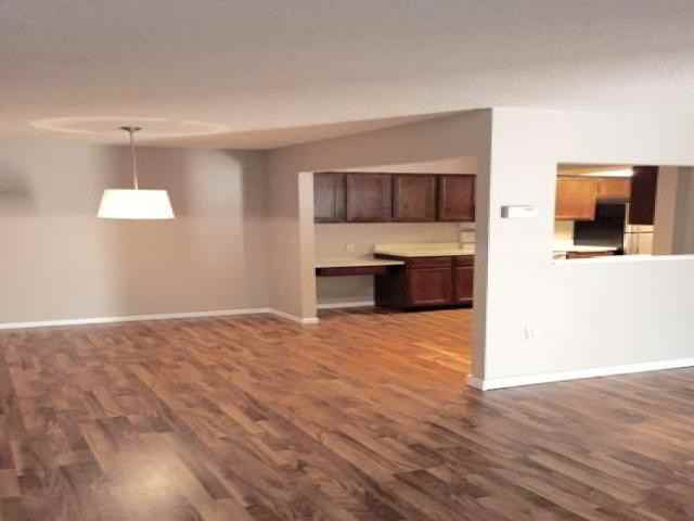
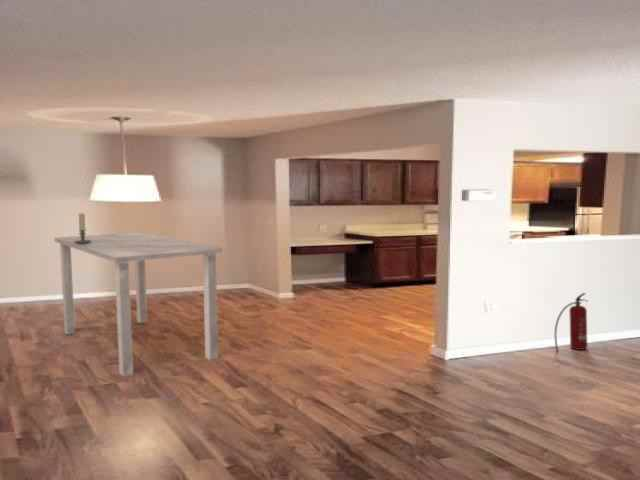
+ fire extinguisher [554,292,589,353]
+ dining table [53,231,223,378]
+ candle holder [74,212,92,245]
